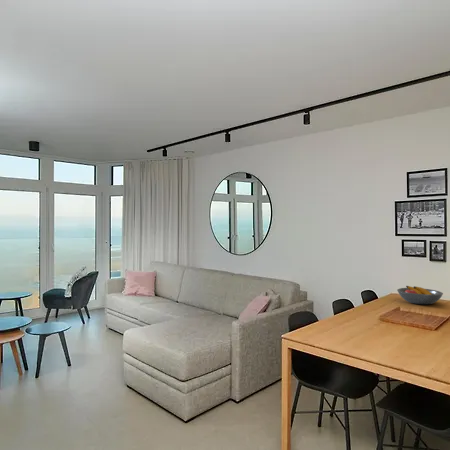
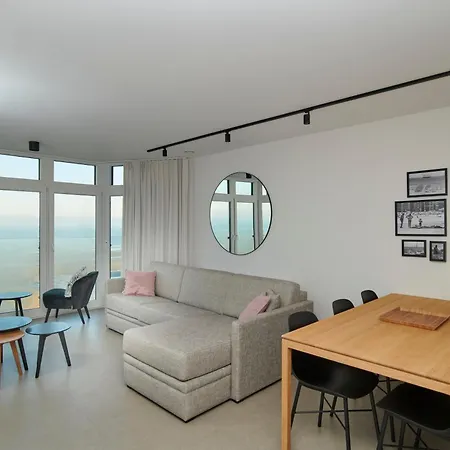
- fruit bowl [396,285,444,305]
